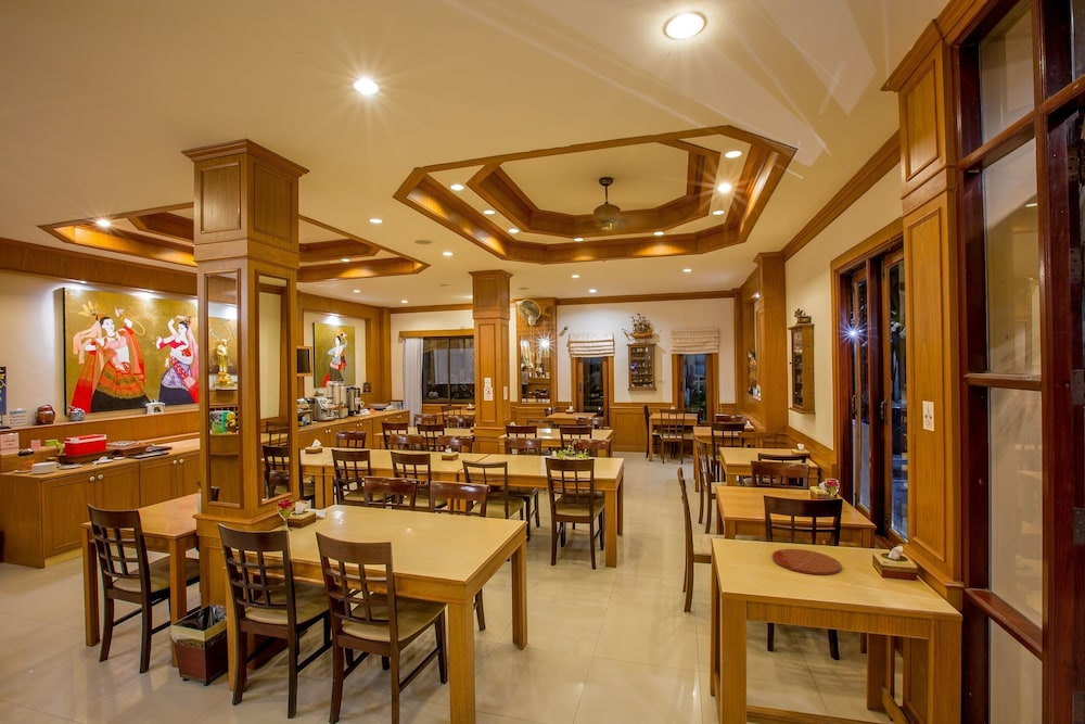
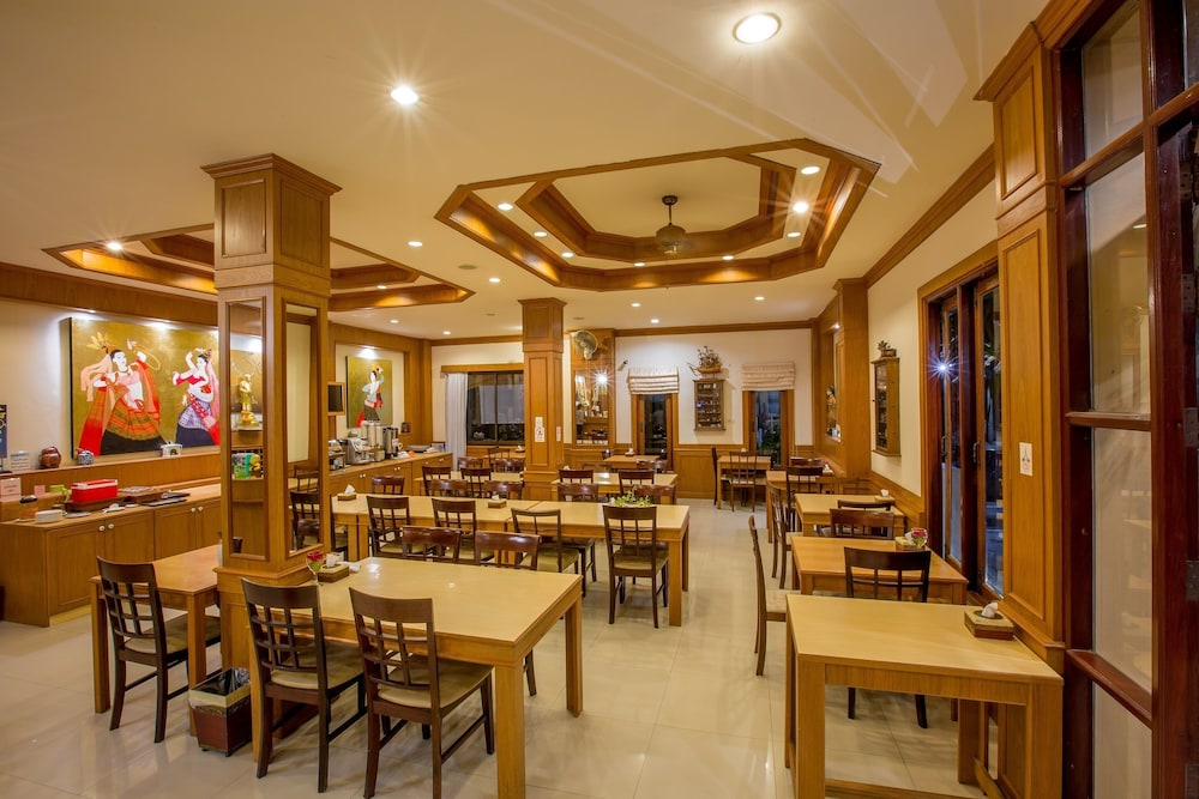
- plate [771,548,842,576]
